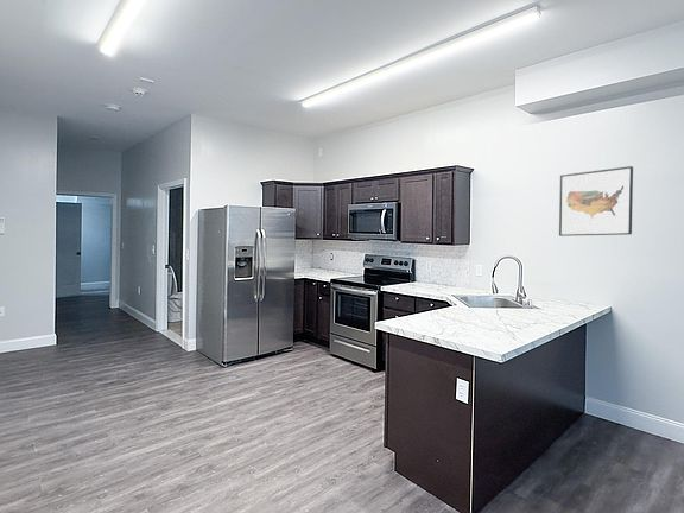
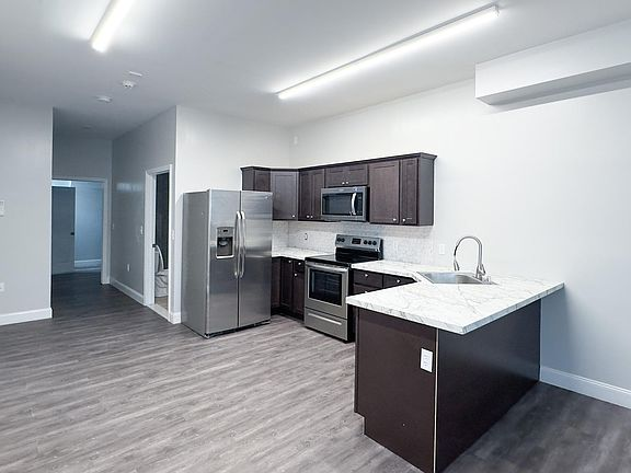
- wall art [558,165,634,238]
